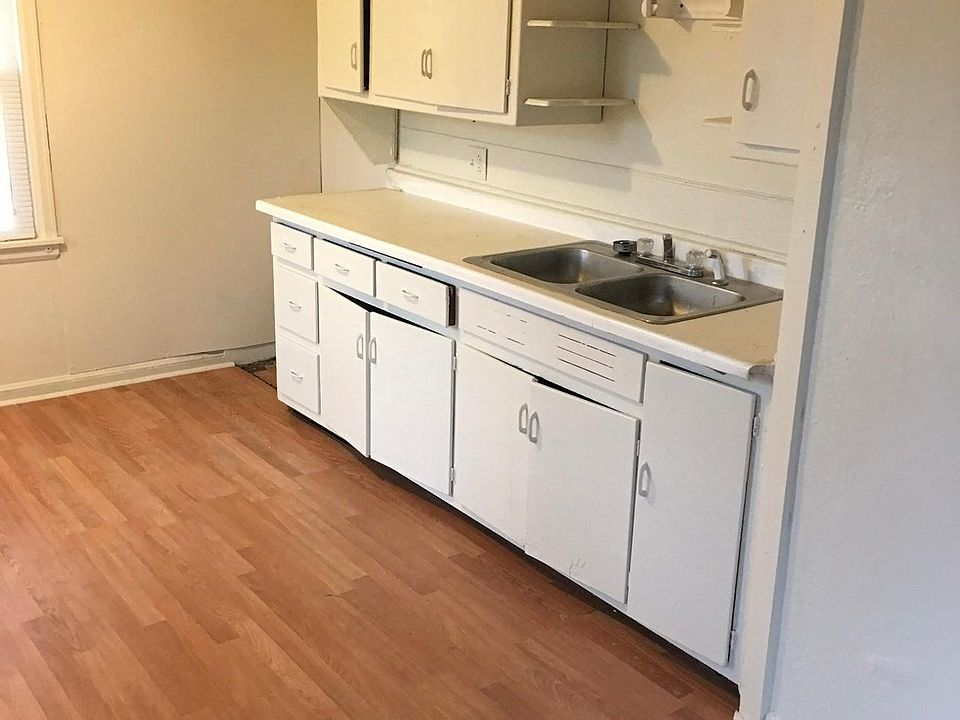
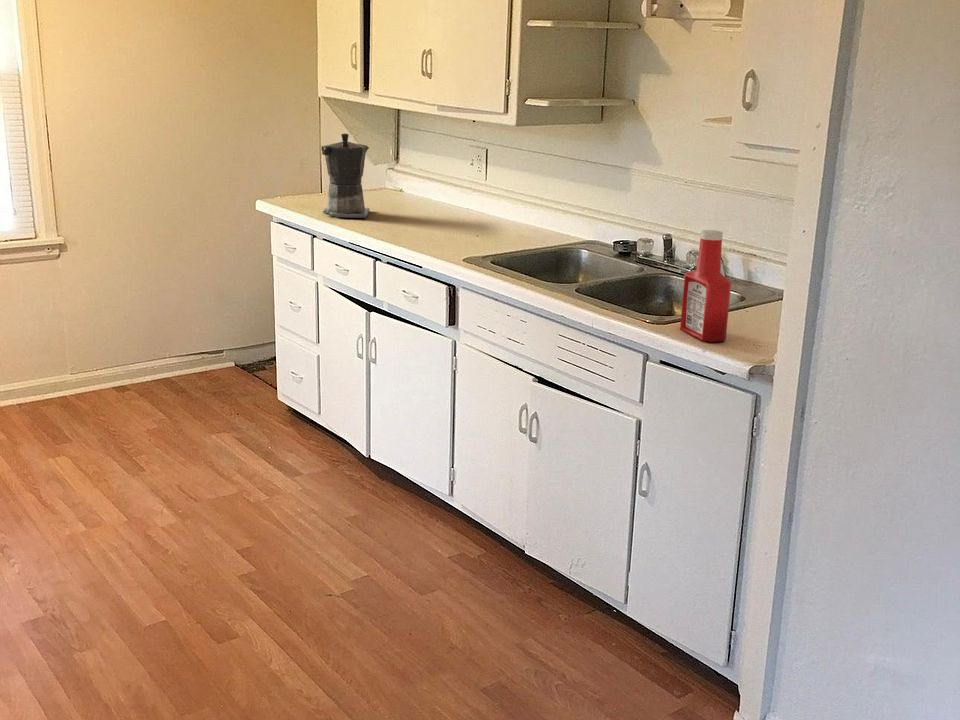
+ soap bottle [679,229,732,343]
+ coffee maker [320,132,371,219]
